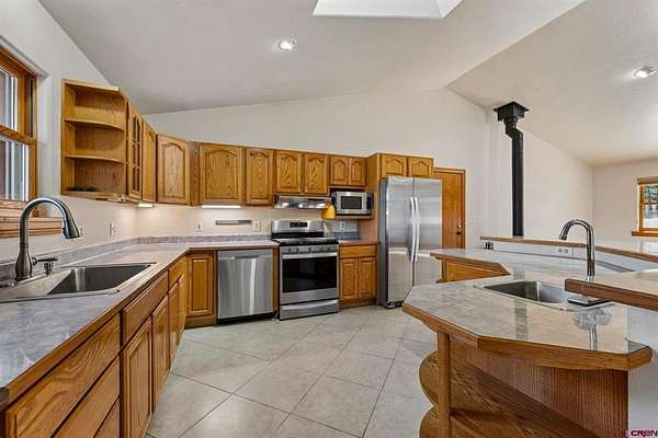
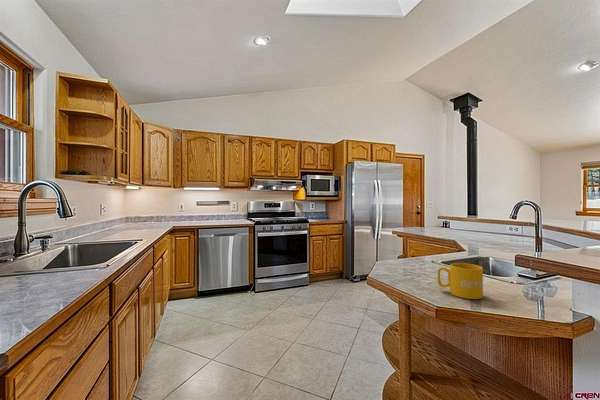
+ mug [437,262,484,300]
